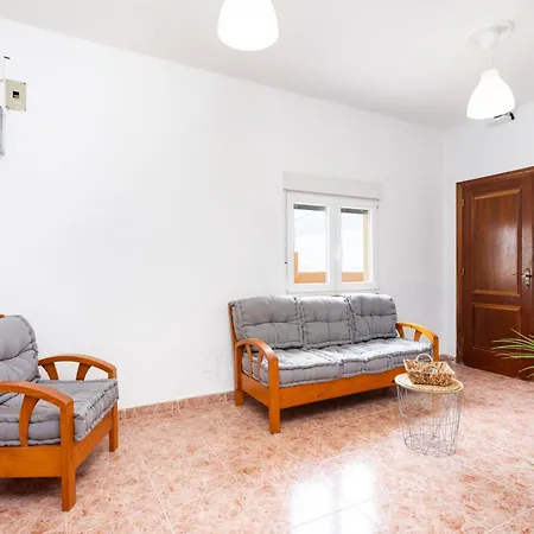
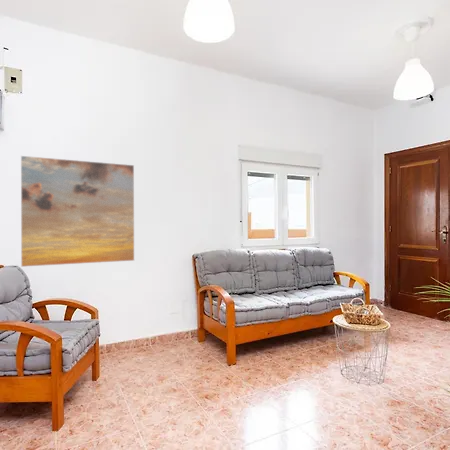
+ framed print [20,155,135,268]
